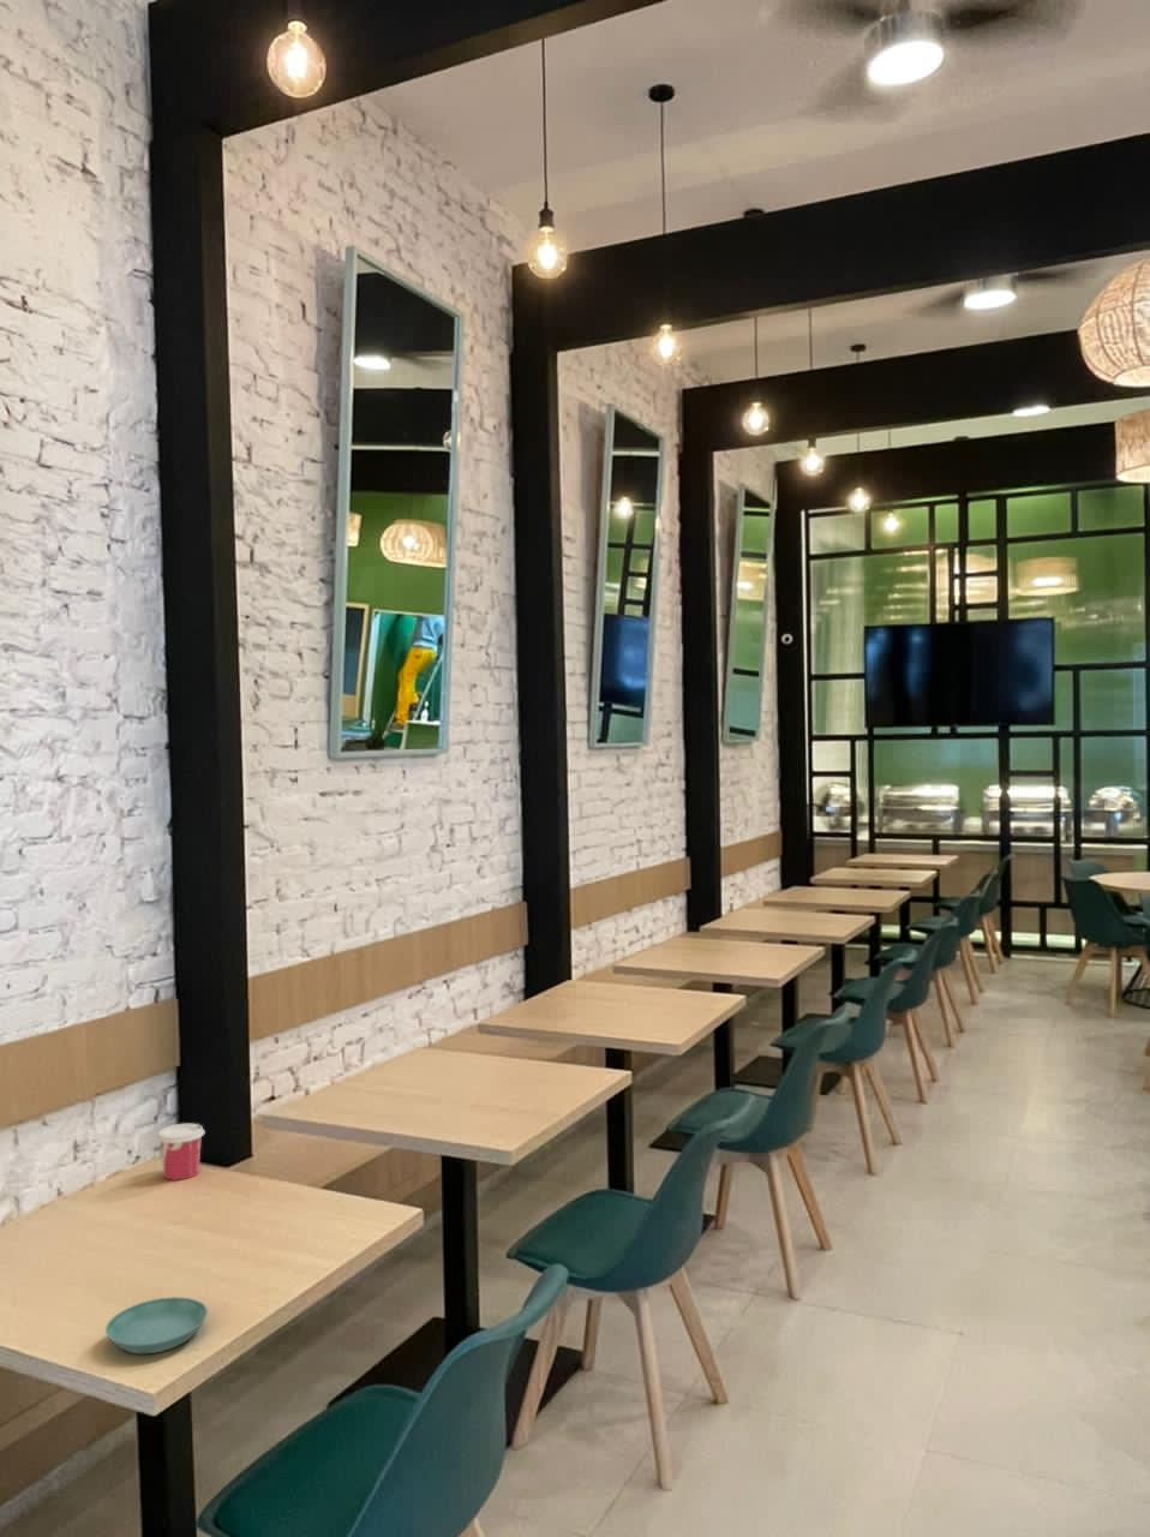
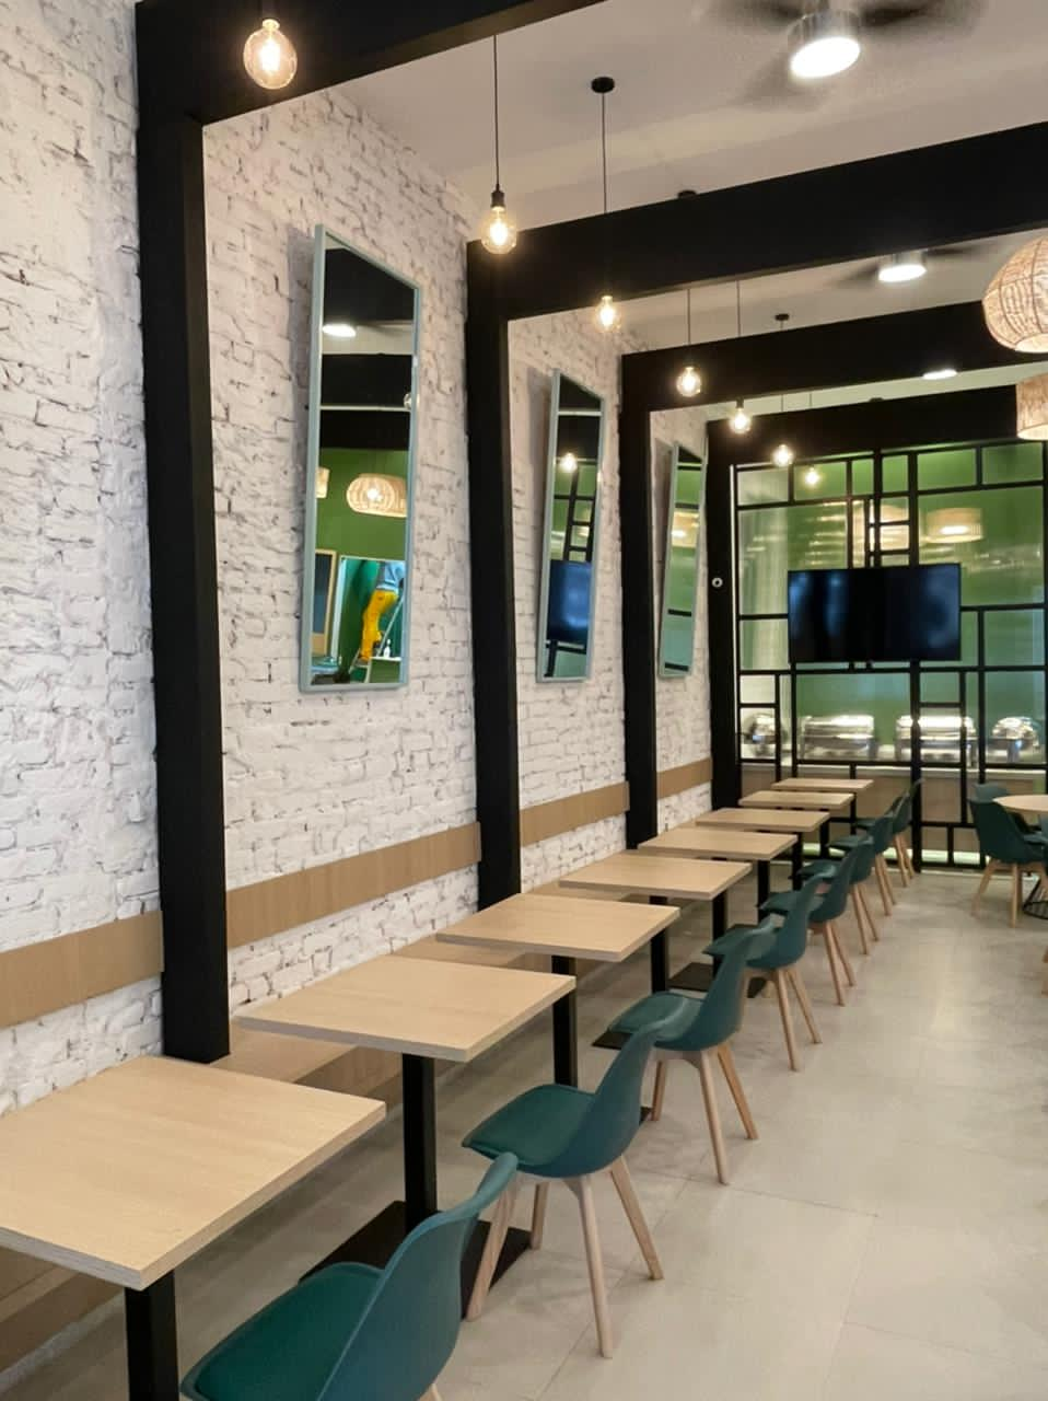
- saucer [104,1295,209,1355]
- cup [155,1123,205,1182]
